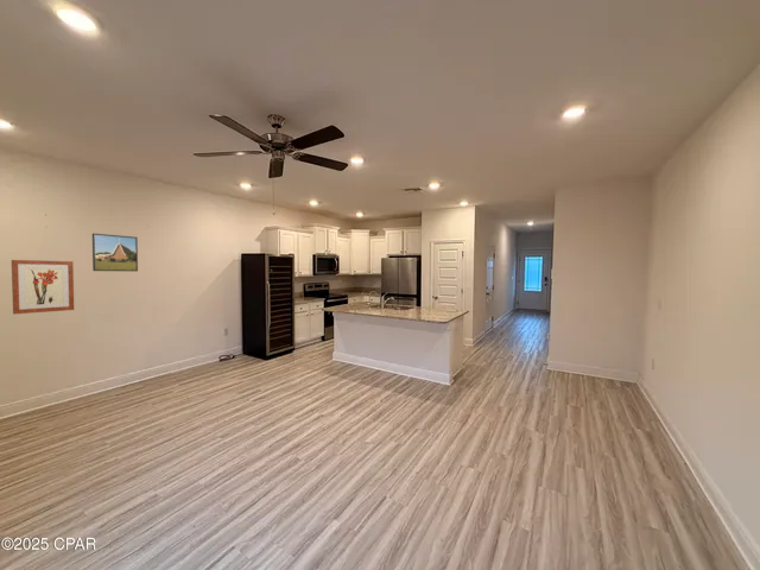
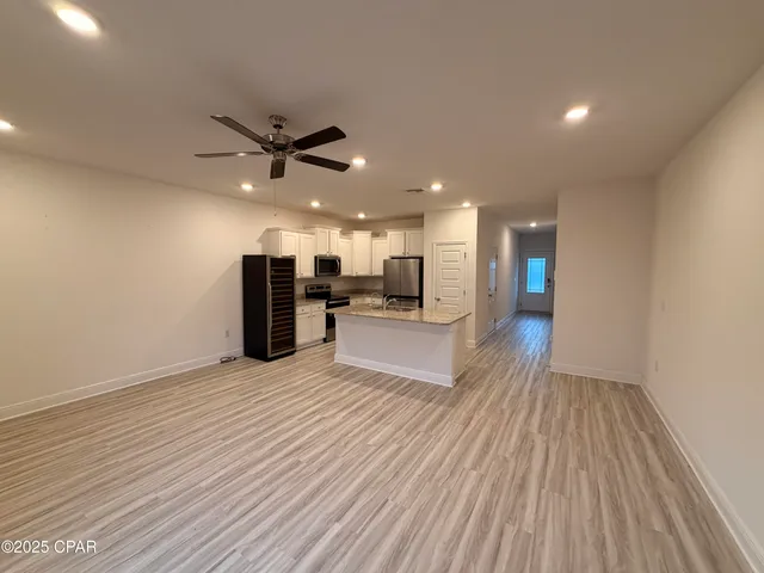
- wall art [11,259,75,315]
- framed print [91,233,139,272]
